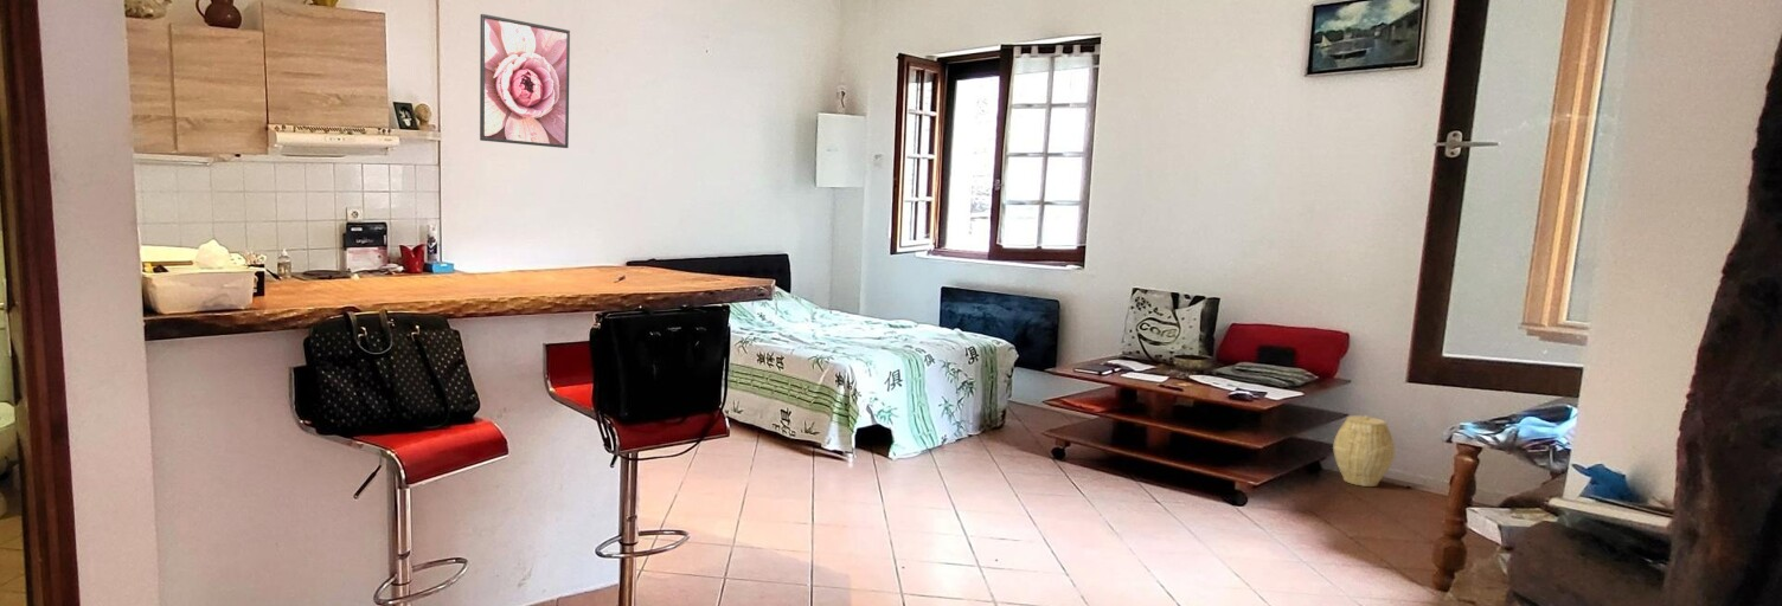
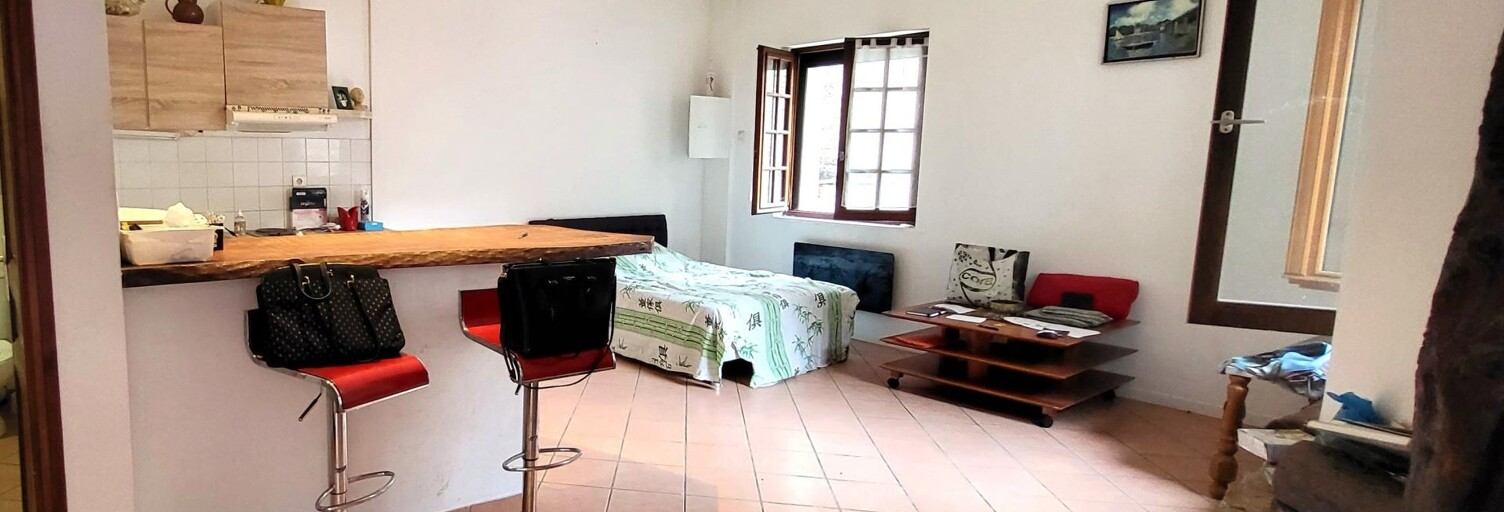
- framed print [479,13,571,149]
- woven basket [1332,414,1396,488]
